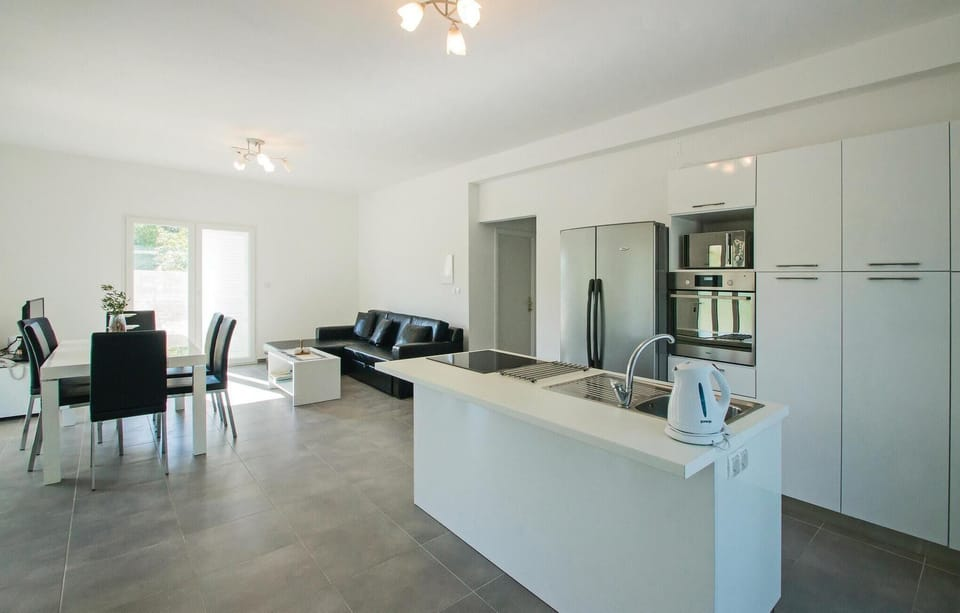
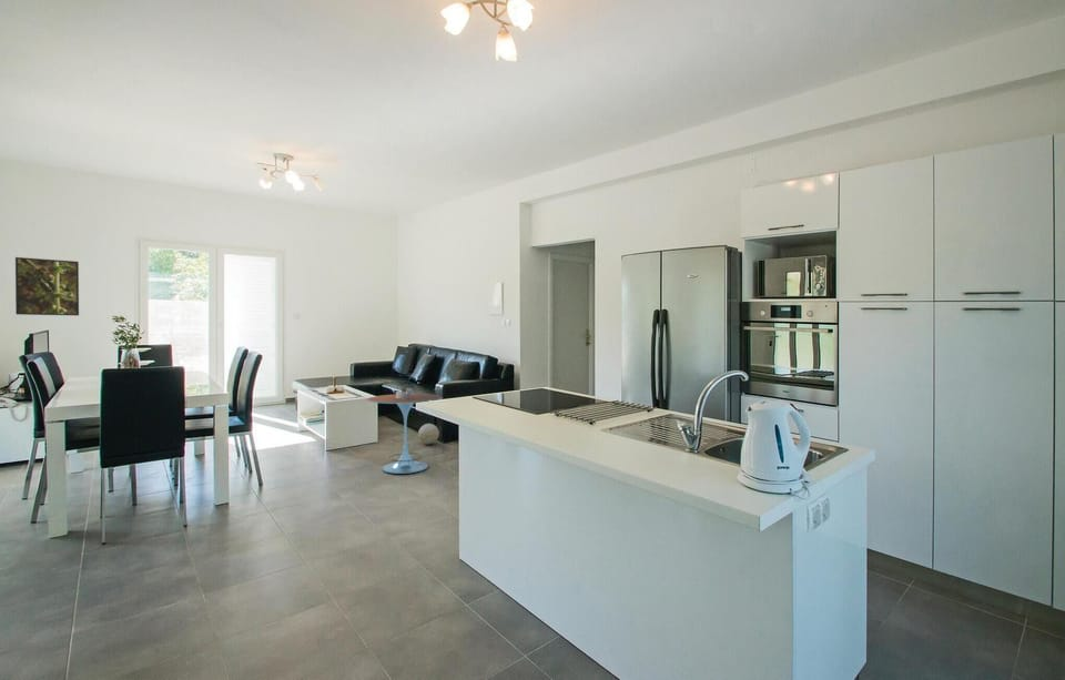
+ decorative ball [417,423,440,445]
+ side table [366,384,444,475]
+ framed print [14,256,80,316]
